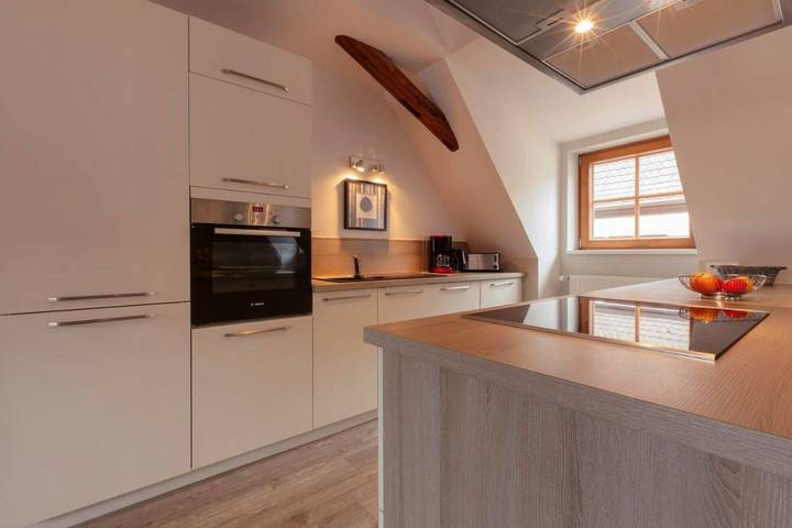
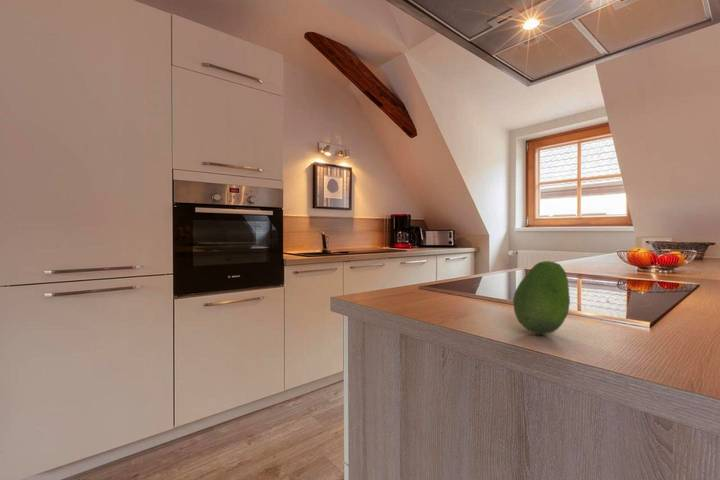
+ fruit [512,260,571,335]
